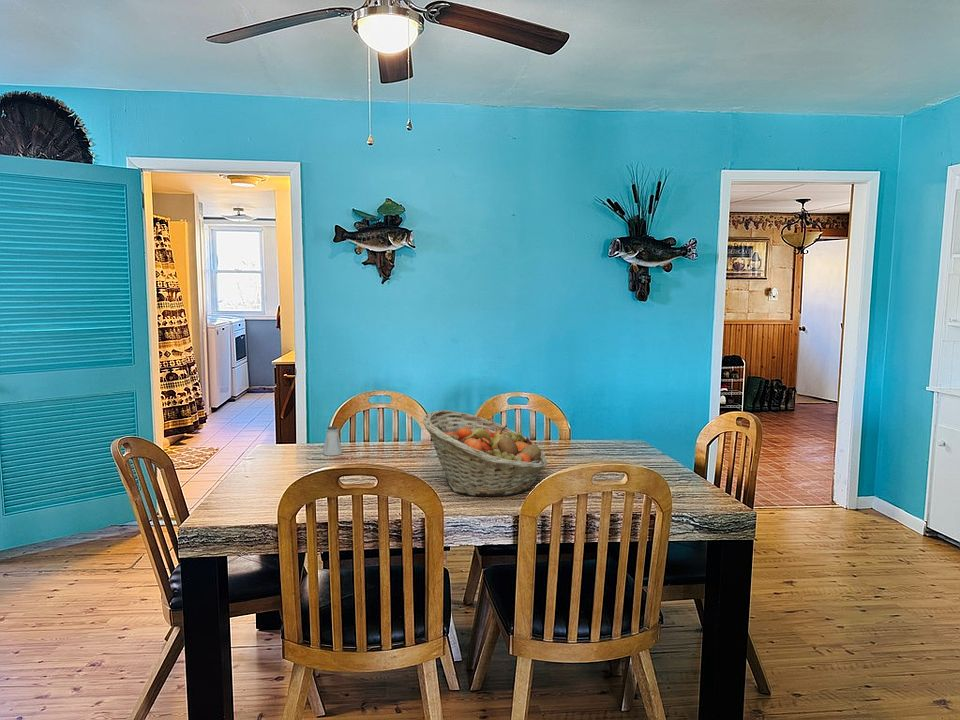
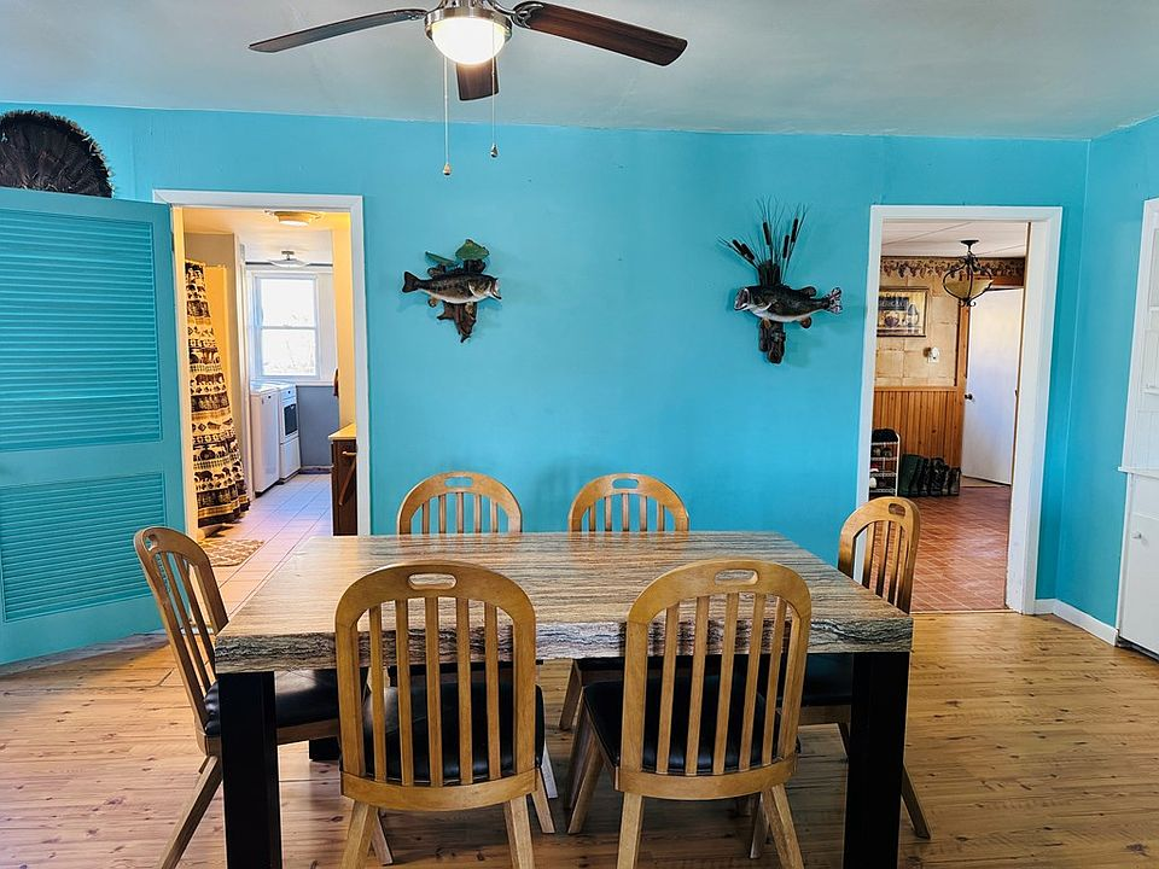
- fruit basket [422,409,548,497]
- saltshaker [322,425,343,456]
